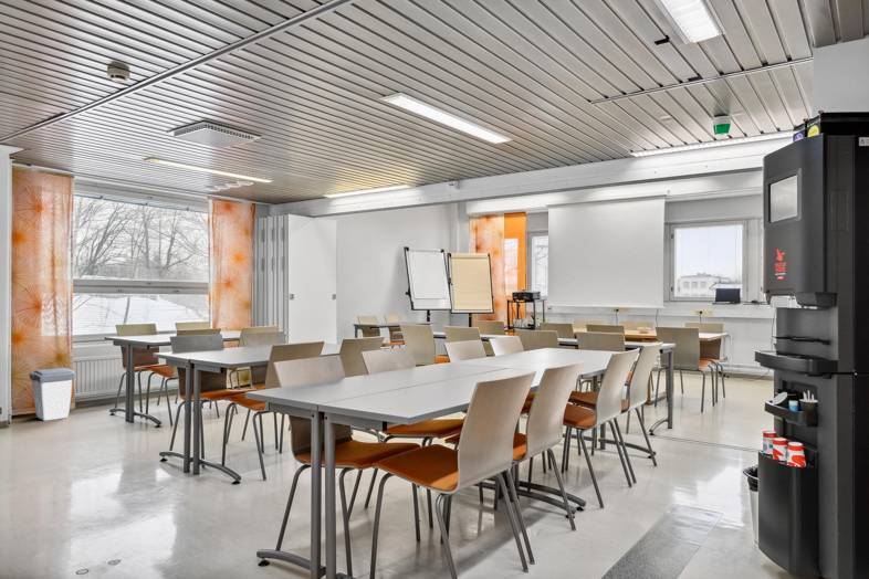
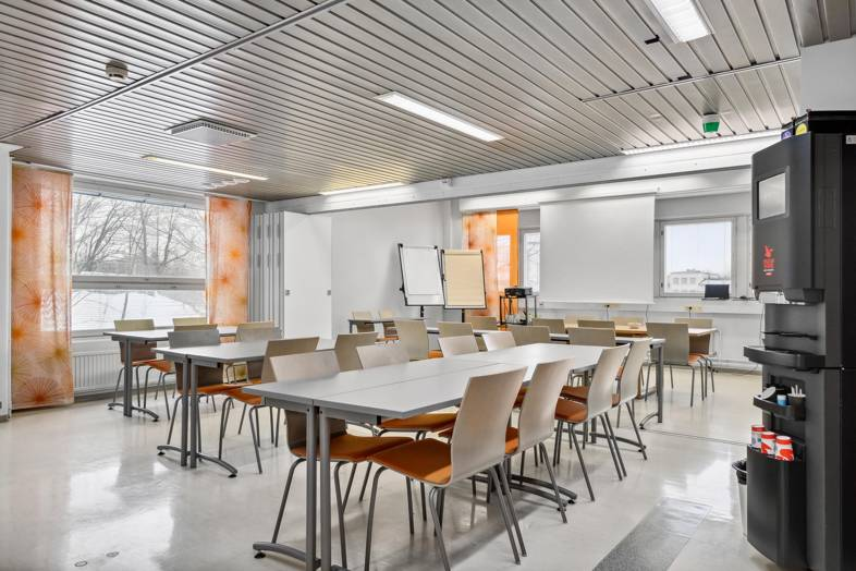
- trash can [28,367,76,422]
